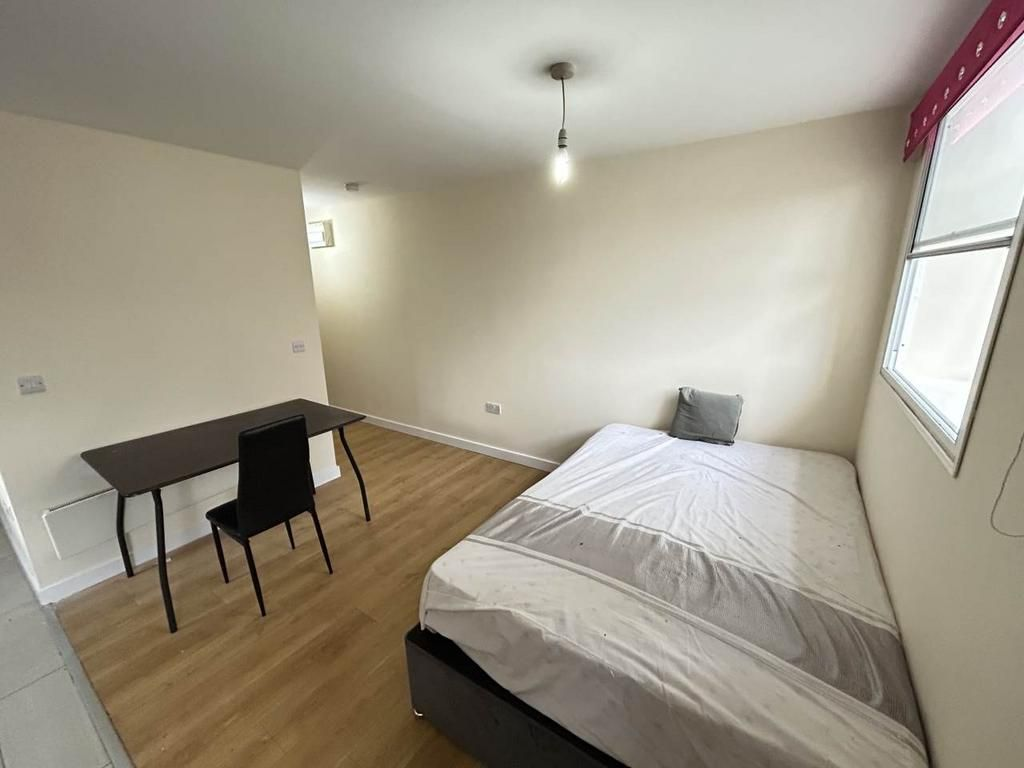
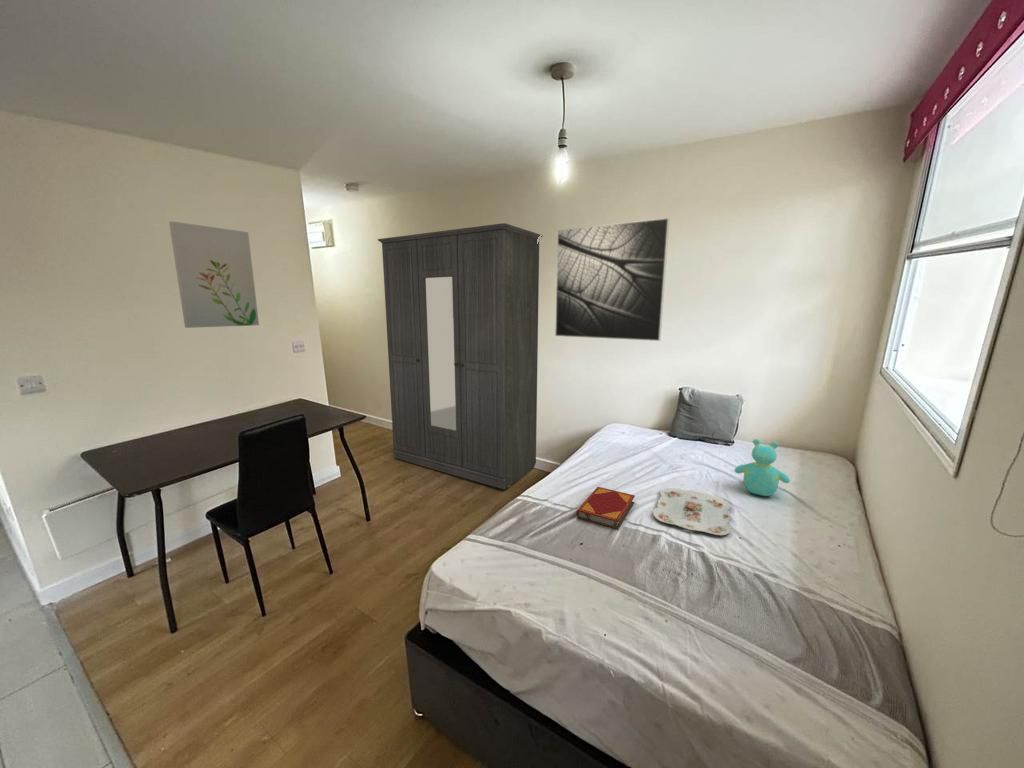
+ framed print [554,217,670,342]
+ teddy bear [734,438,791,497]
+ wall art [168,220,260,329]
+ wardrobe [377,222,544,490]
+ hardback book [575,486,636,530]
+ serving tray [652,487,732,536]
